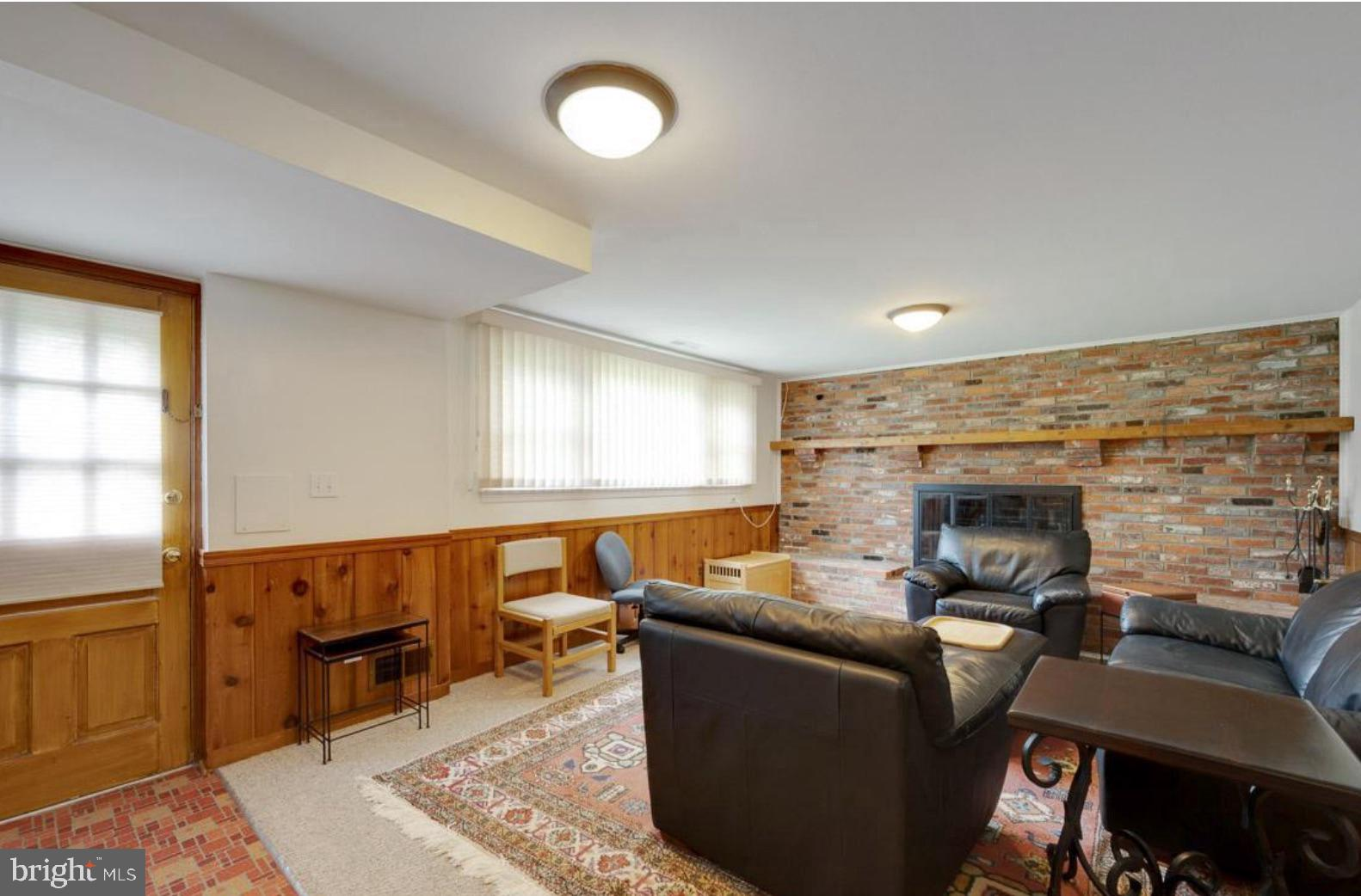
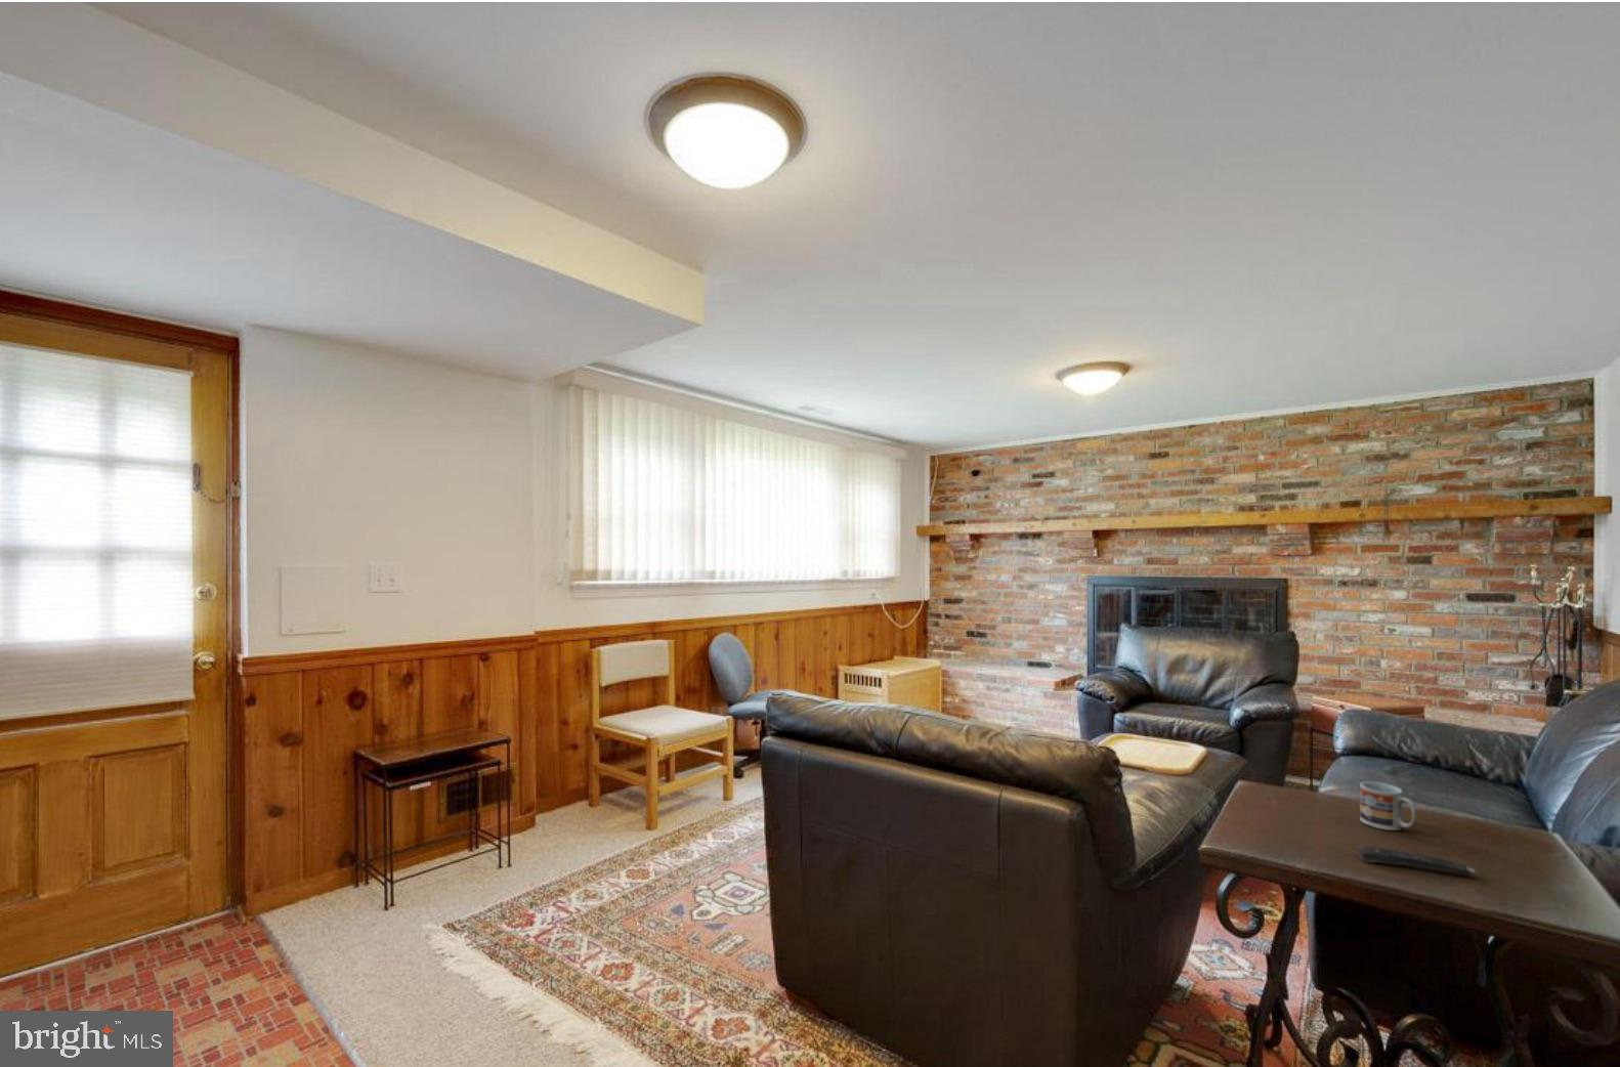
+ cup [1359,780,1418,831]
+ remote control [1355,844,1477,876]
